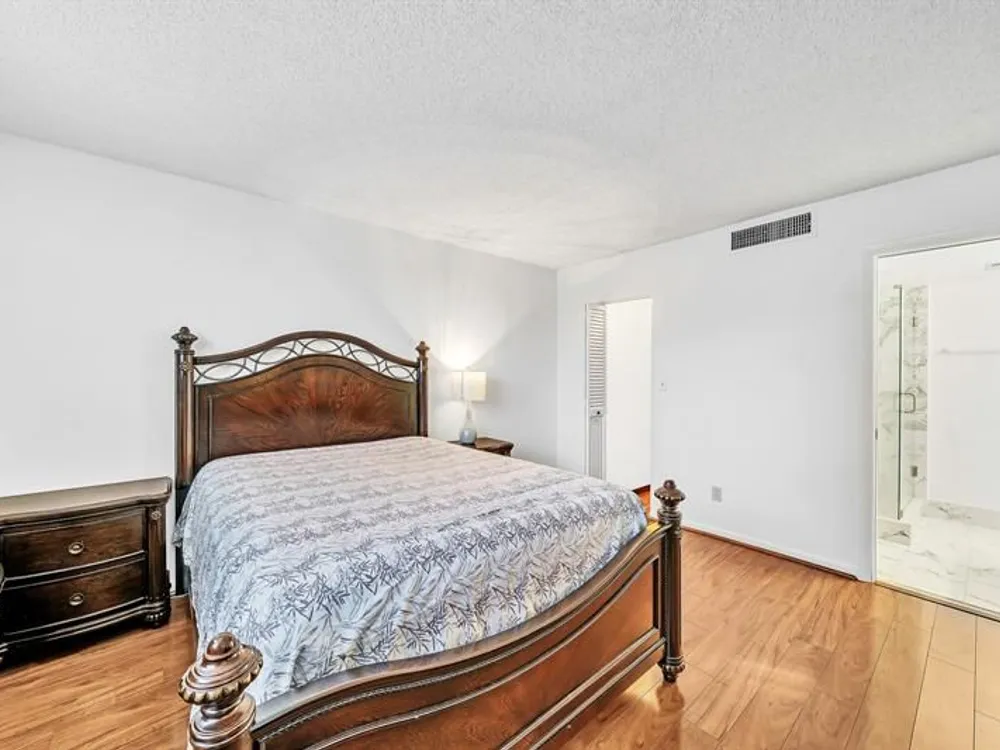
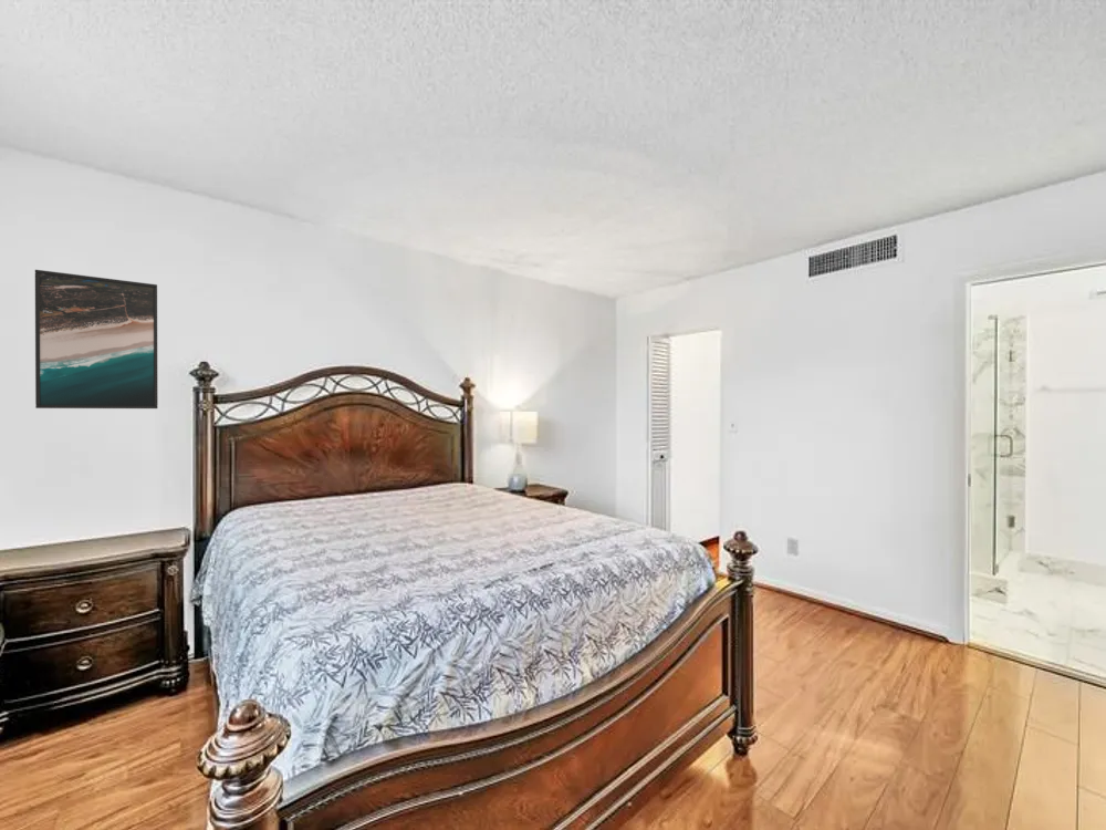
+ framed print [34,269,159,409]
